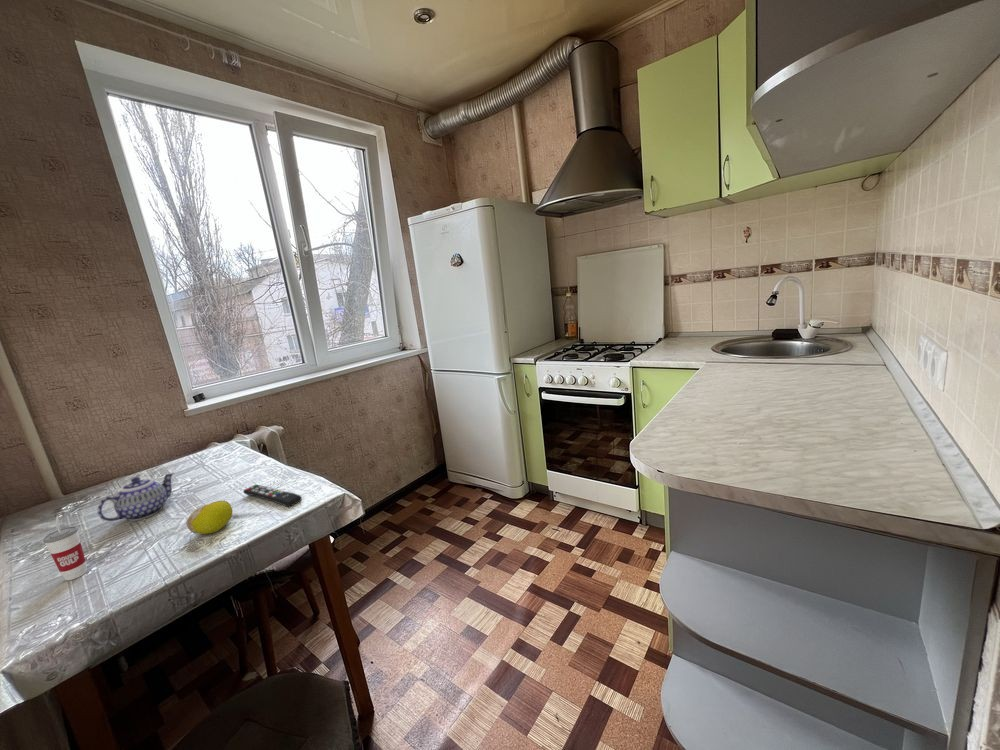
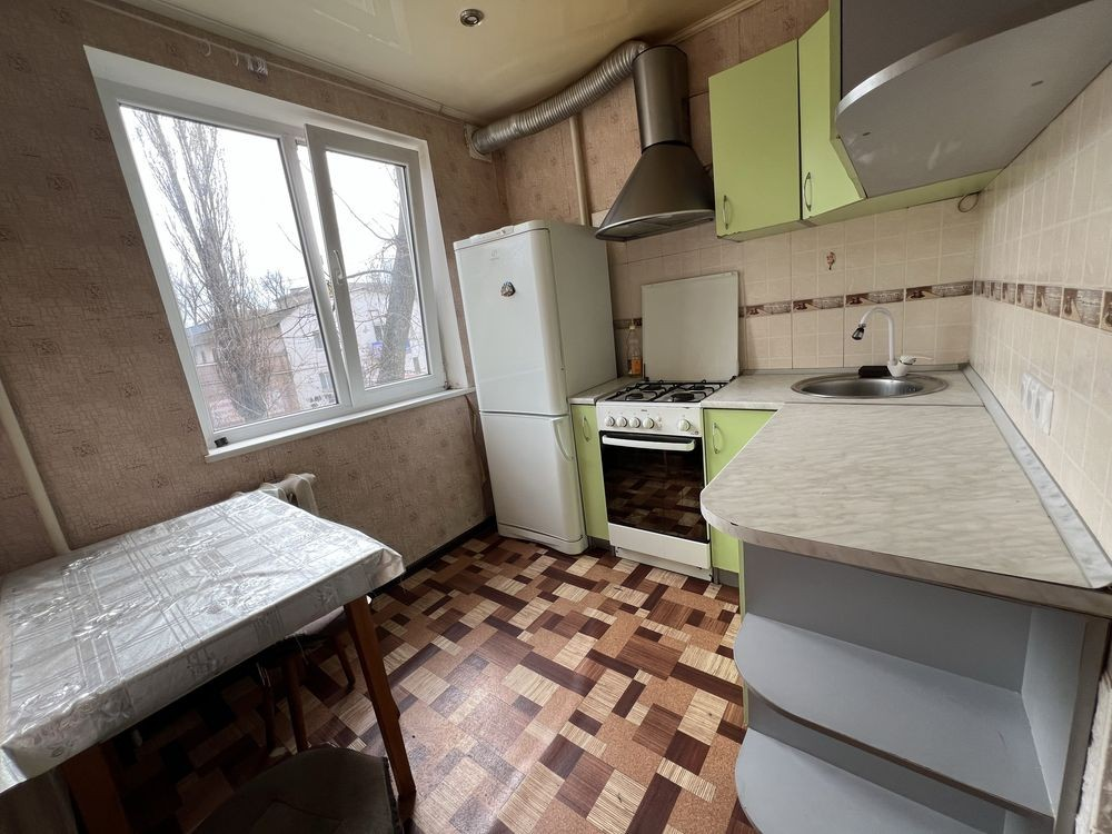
- fruit [185,499,233,535]
- teapot [97,472,175,522]
- remote control [242,483,303,508]
- cup [42,515,88,581]
